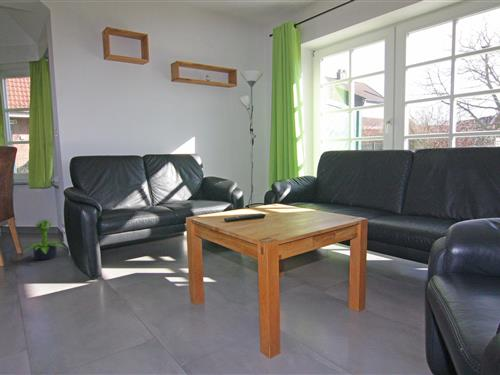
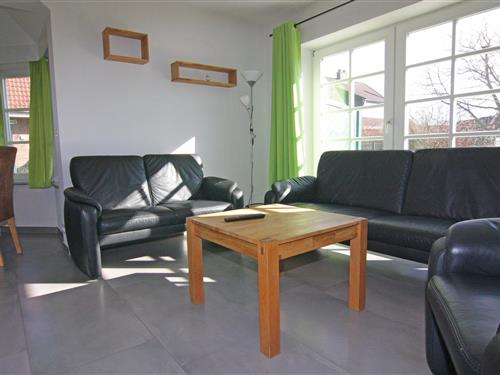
- potted plant [22,219,67,261]
